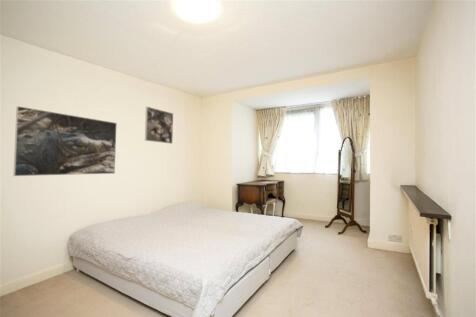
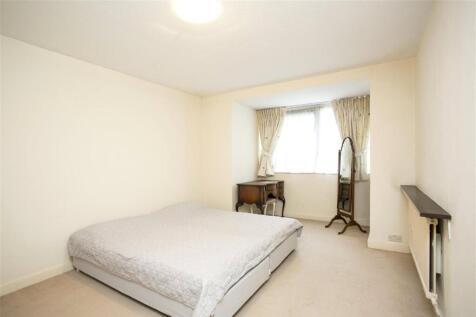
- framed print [144,106,174,145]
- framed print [12,105,118,177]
